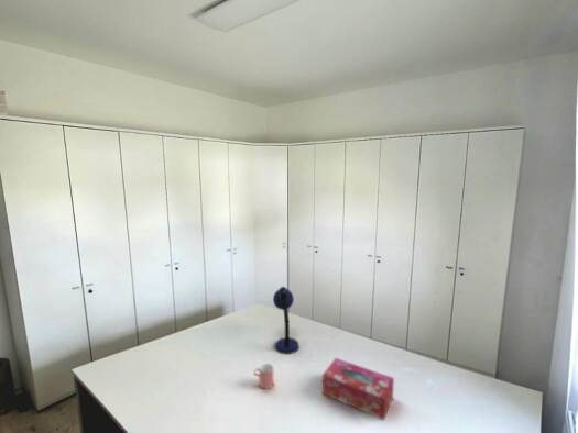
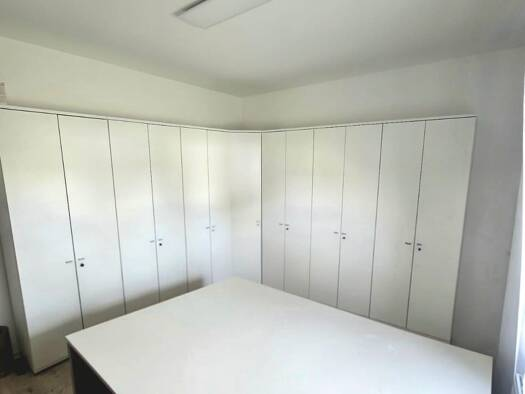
- cup [252,363,275,390]
- tissue box [321,357,395,421]
- desk lamp [272,286,301,355]
